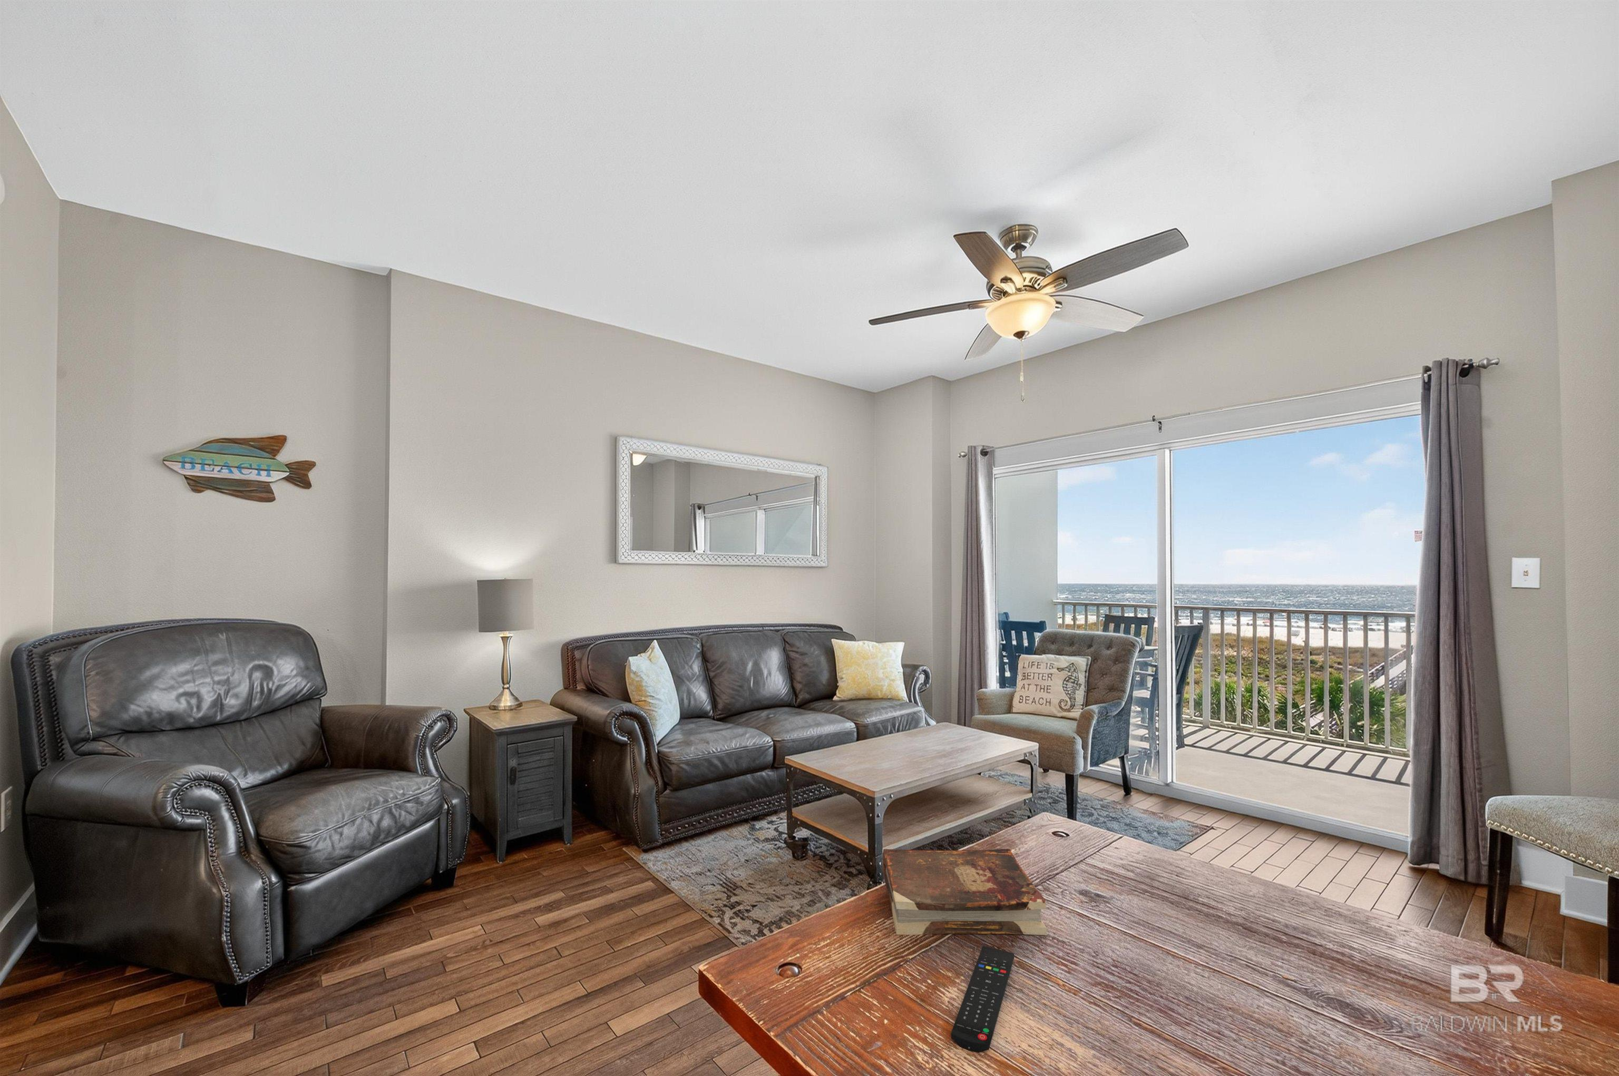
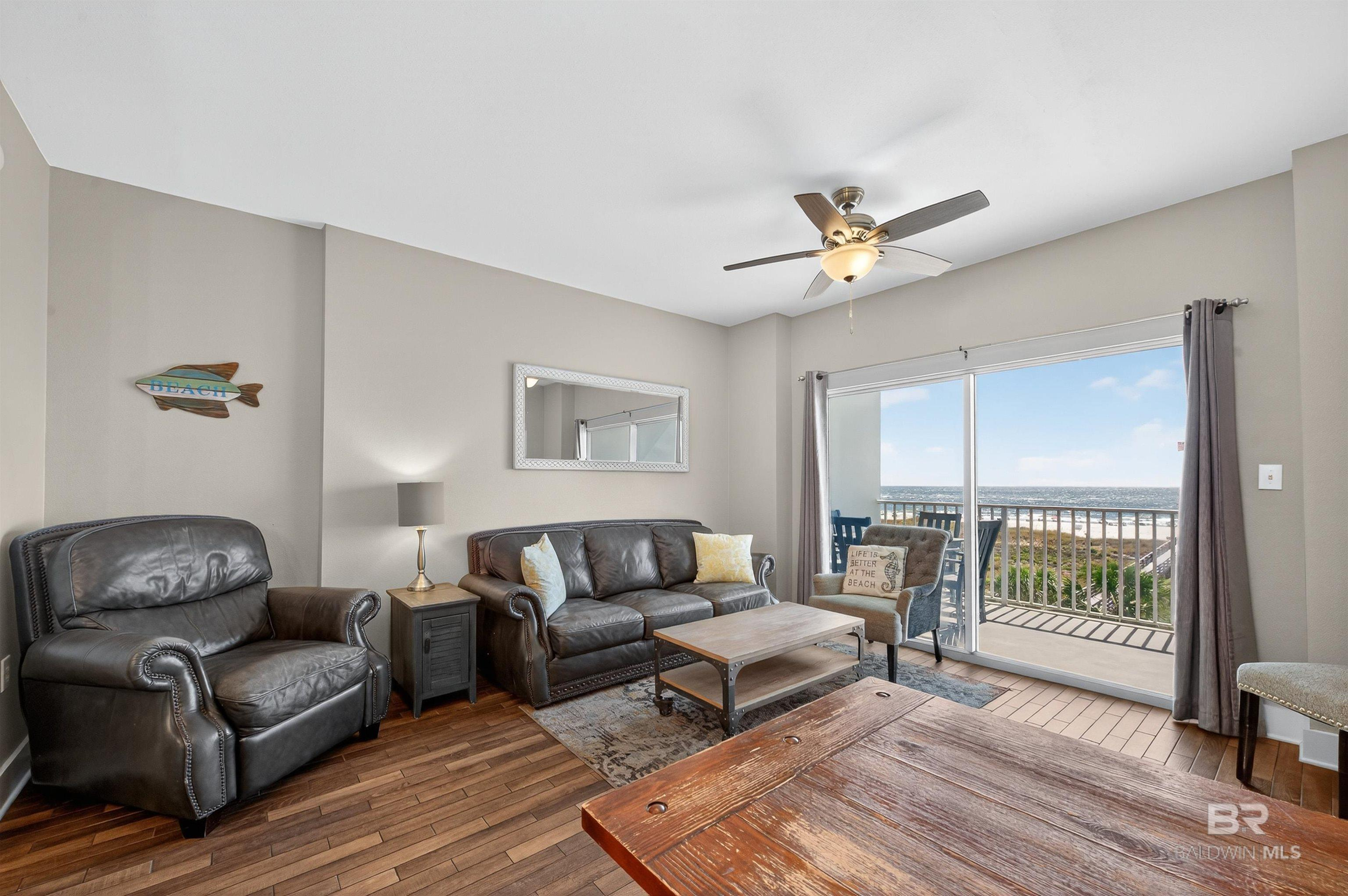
- remote control [951,945,1015,1053]
- book [883,848,1047,935]
